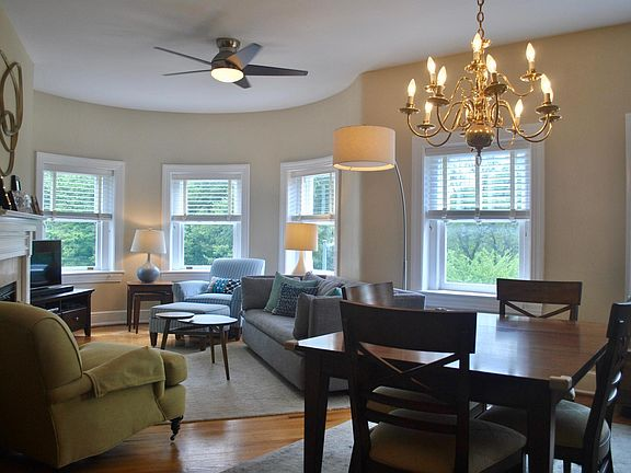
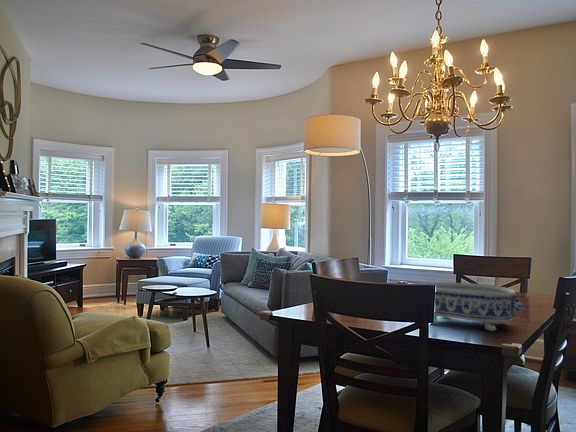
+ decorative bowl [423,281,525,332]
